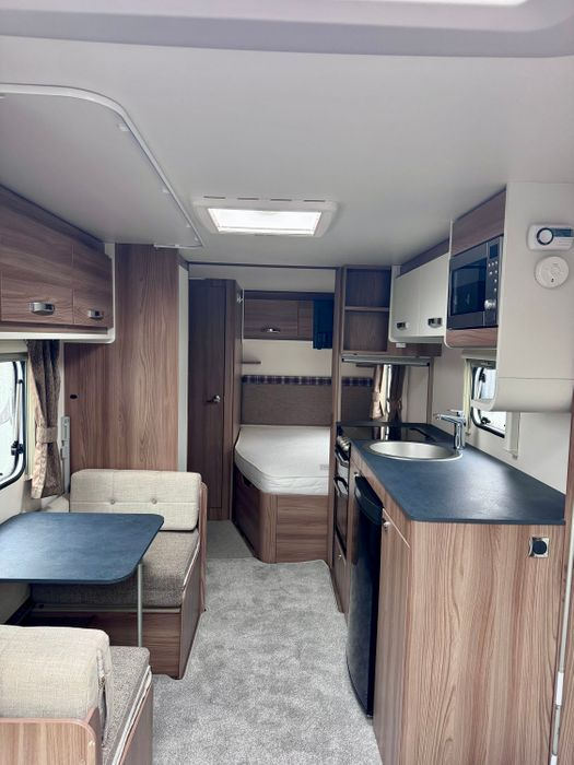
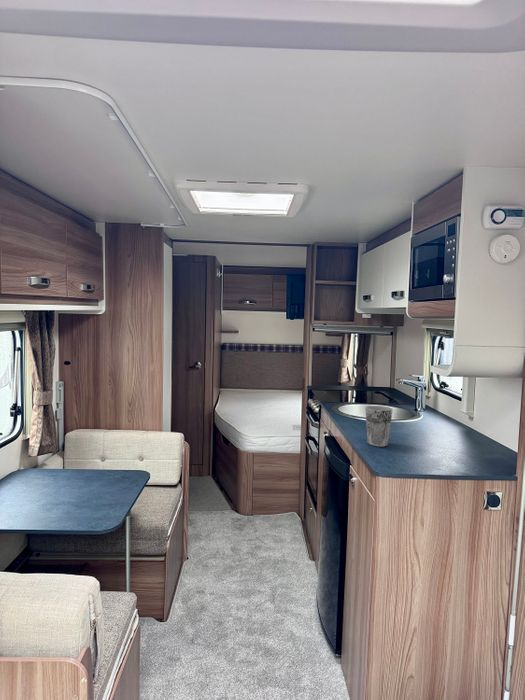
+ cup [364,405,394,447]
